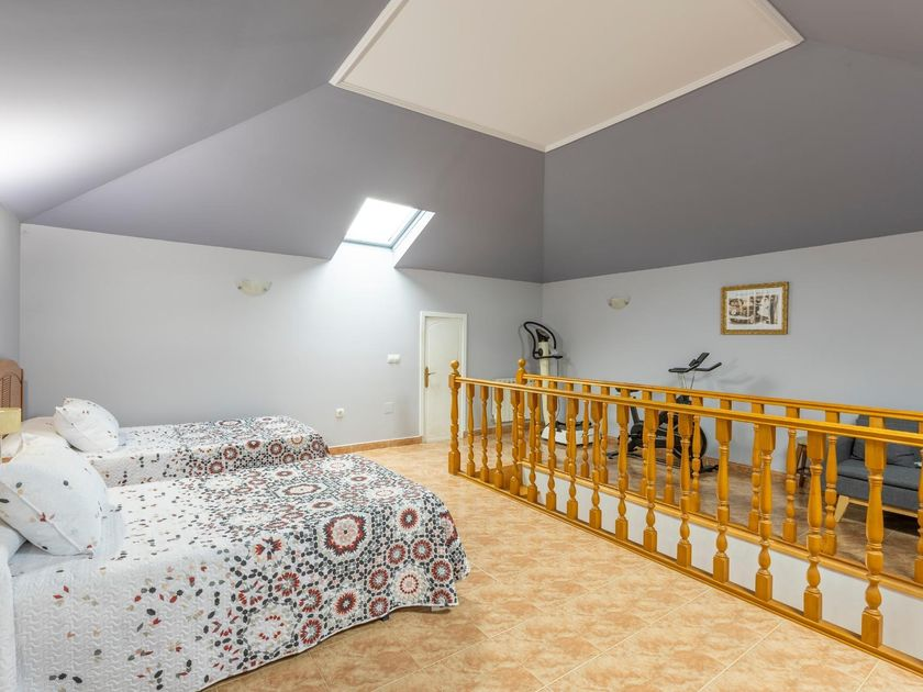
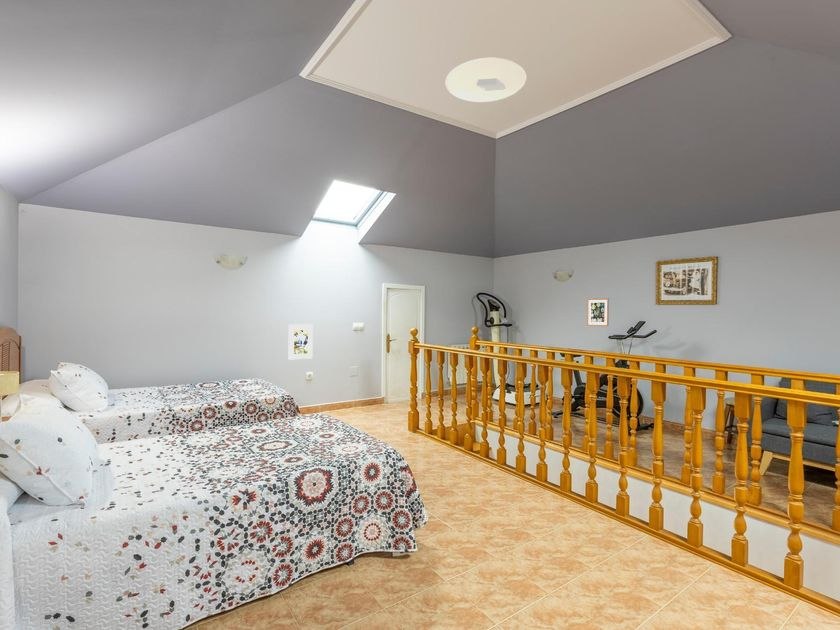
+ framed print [288,323,314,361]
+ wall art [586,297,610,327]
+ ceiling light [445,57,527,103]
